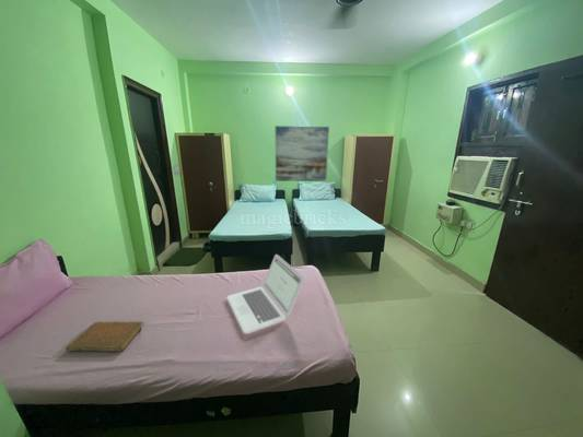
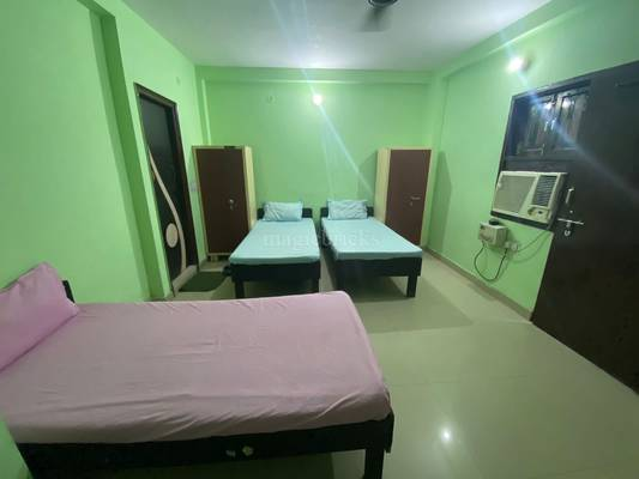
- wall art [275,125,330,182]
- notebook [65,321,143,353]
- laptop [225,253,305,334]
